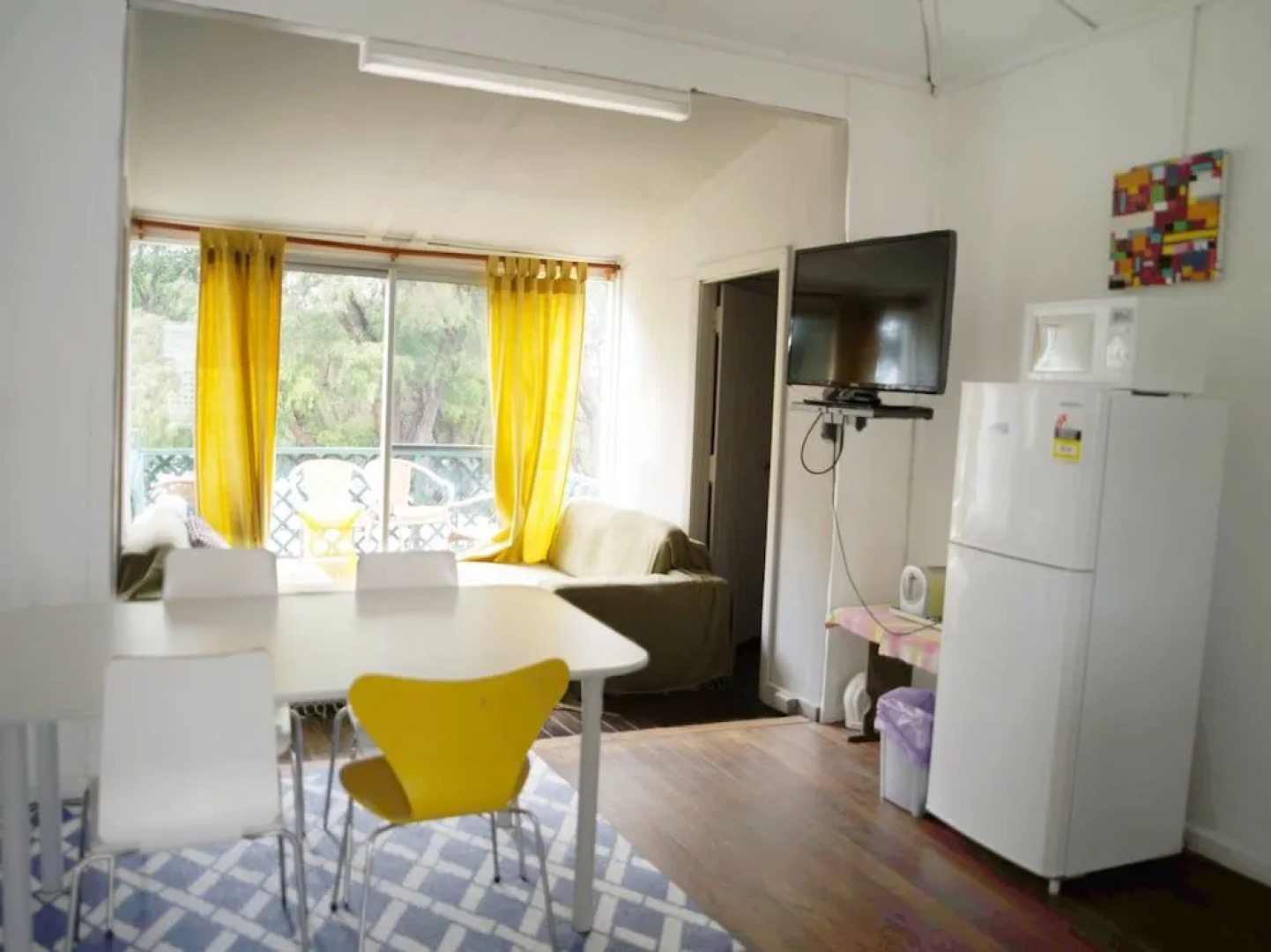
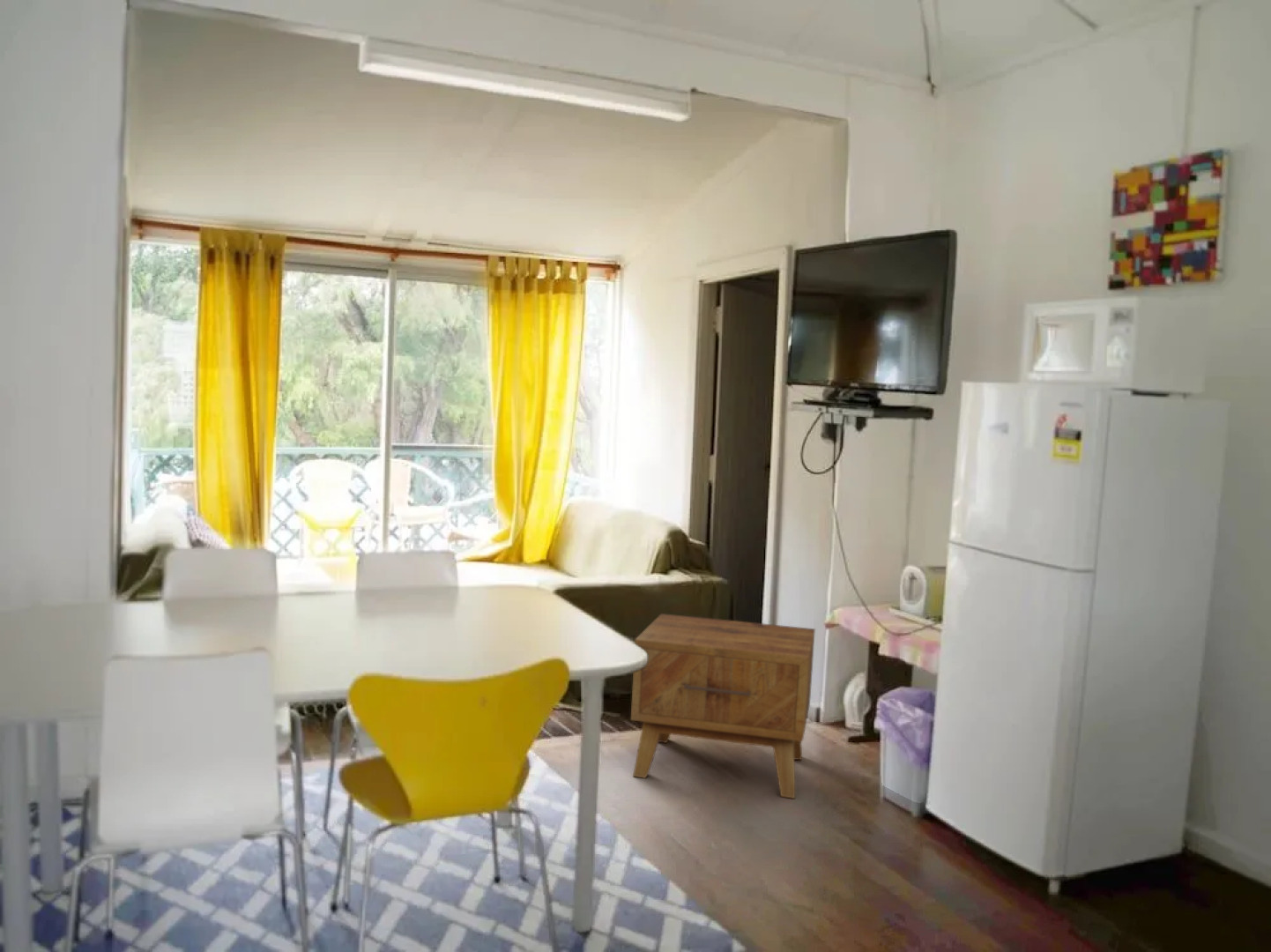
+ side table [630,613,816,800]
